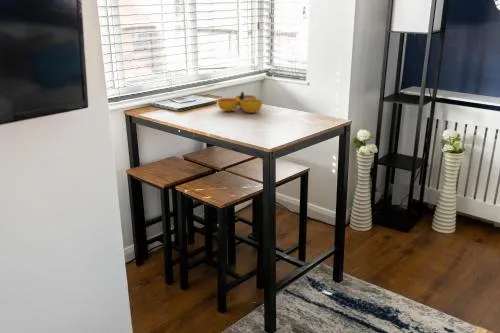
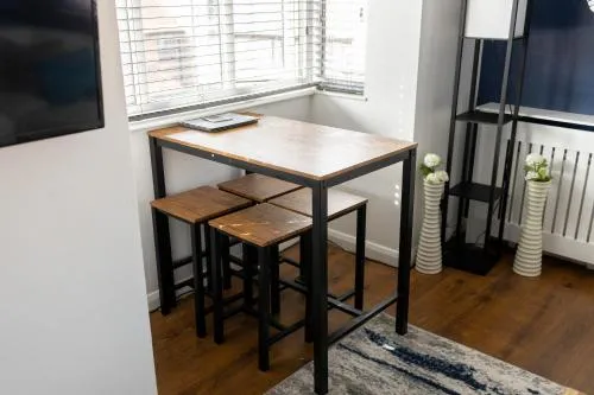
- decorative bowl [216,91,263,114]
